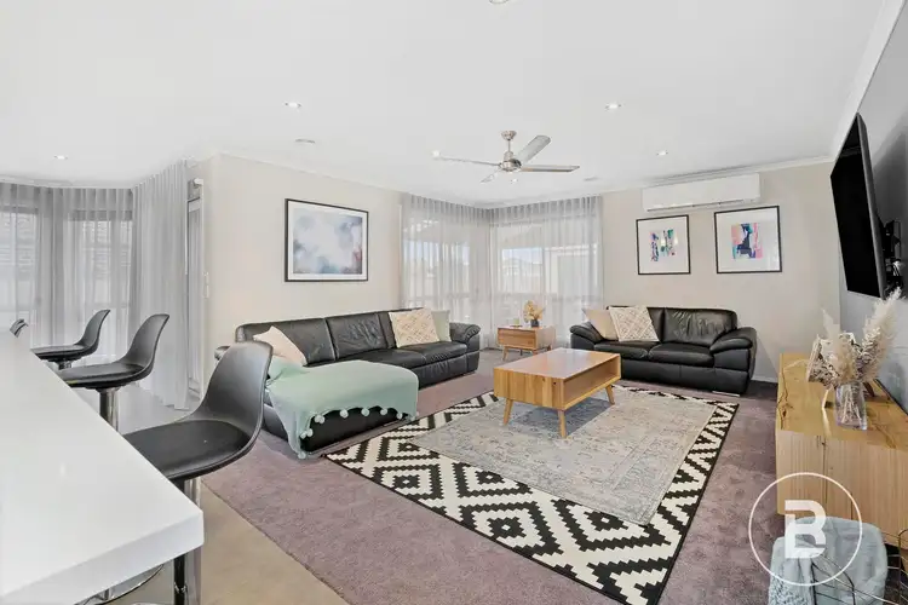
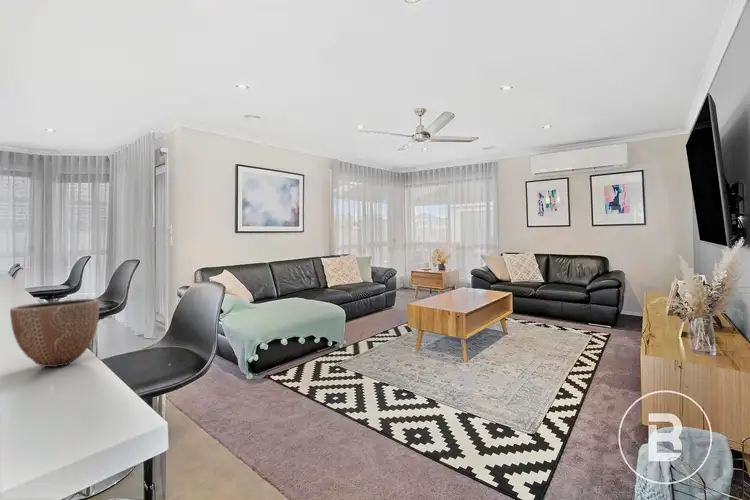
+ decorative bowl [9,298,100,368]
